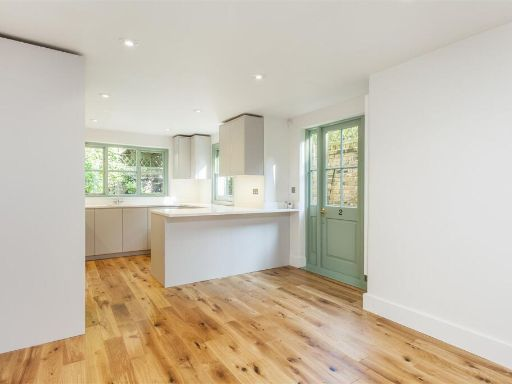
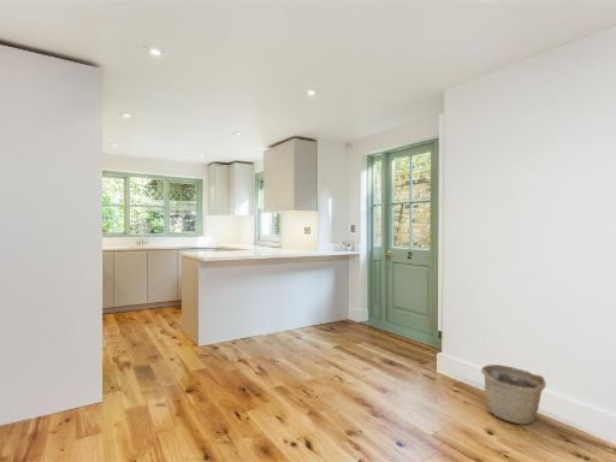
+ basket [480,363,547,426]
